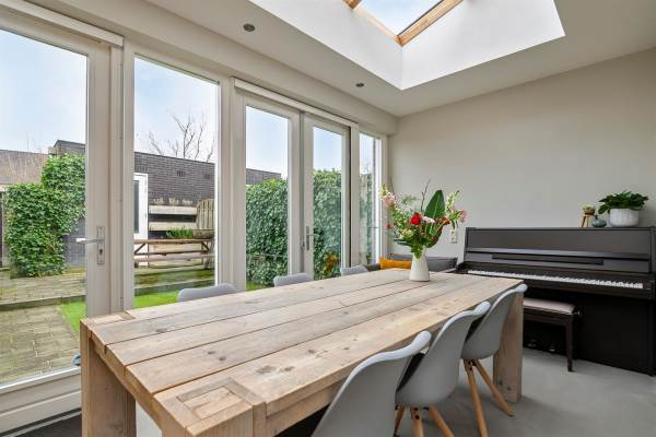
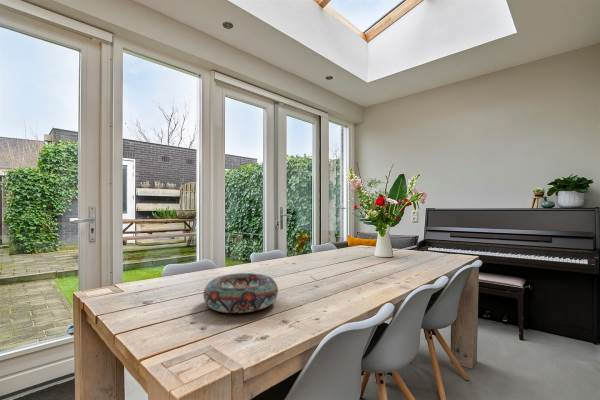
+ decorative bowl [202,272,279,314]
